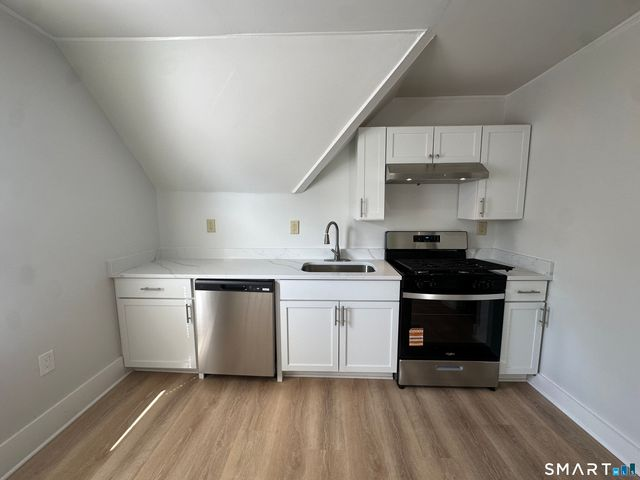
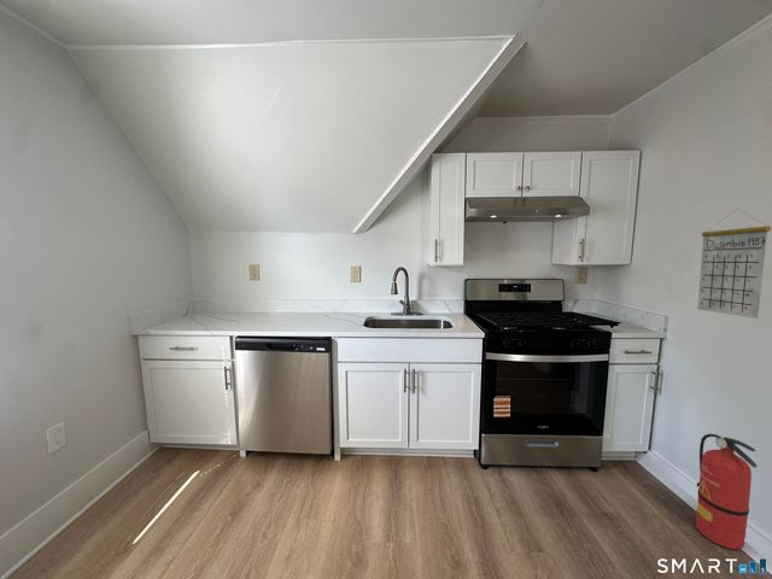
+ calendar [696,209,772,320]
+ fire extinguisher [695,433,758,550]
